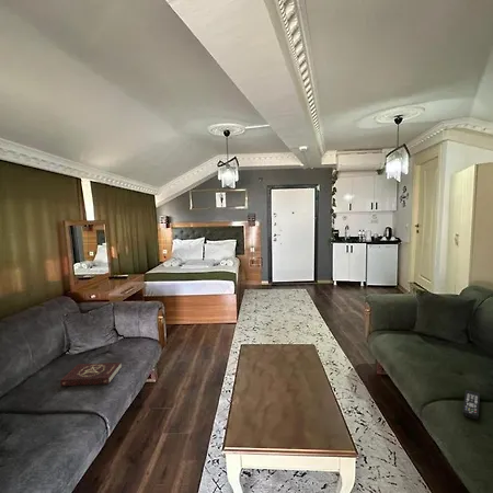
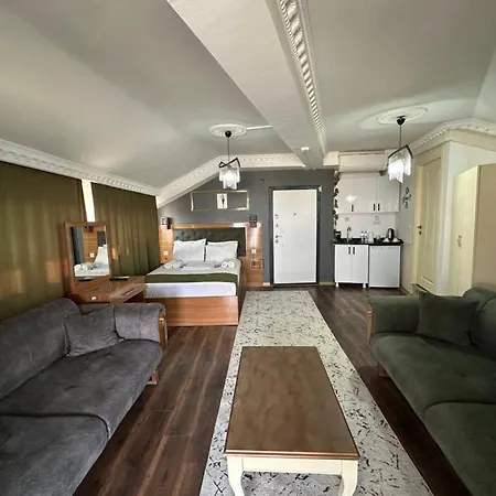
- remote control [461,389,481,421]
- book [59,362,123,387]
